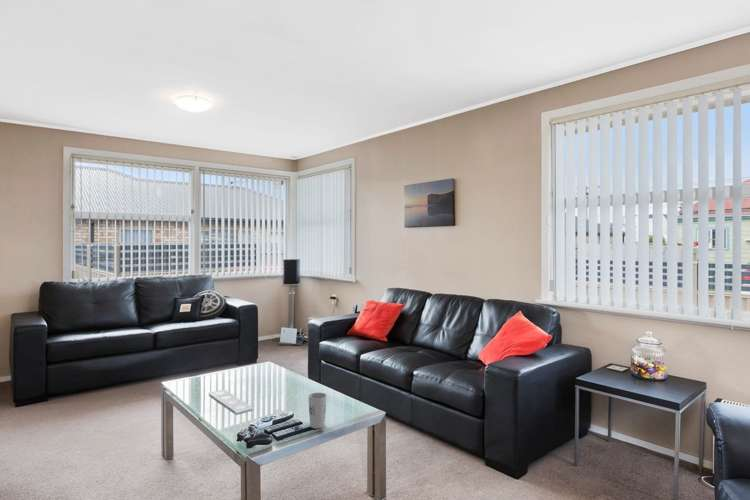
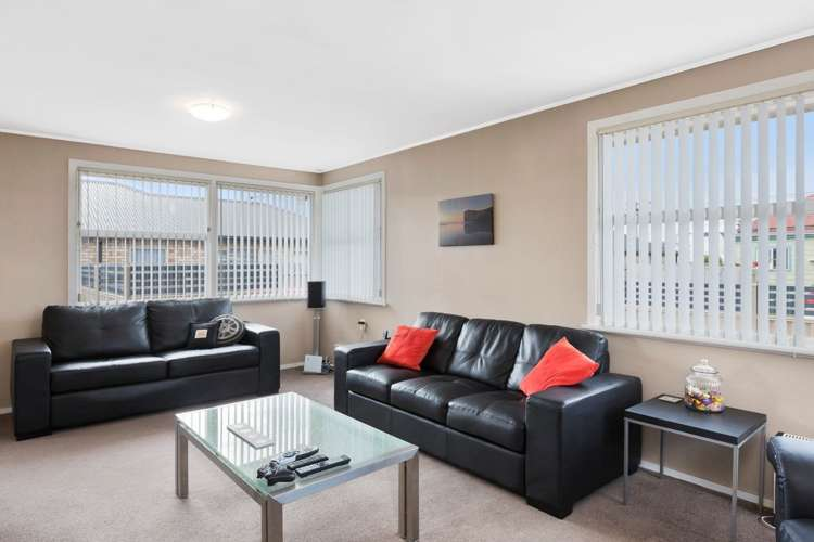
- cup [307,392,328,429]
